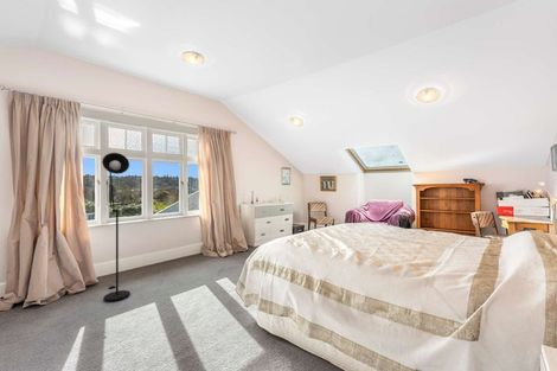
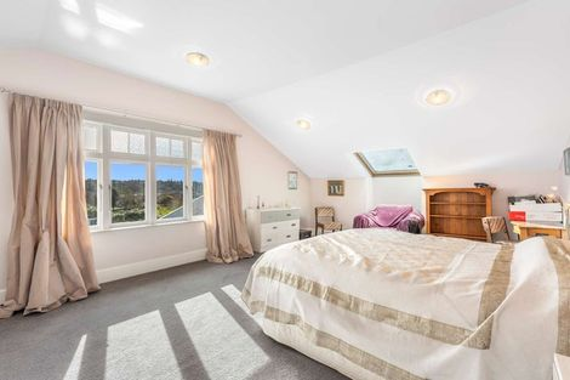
- floor lamp [101,152,132,302]
